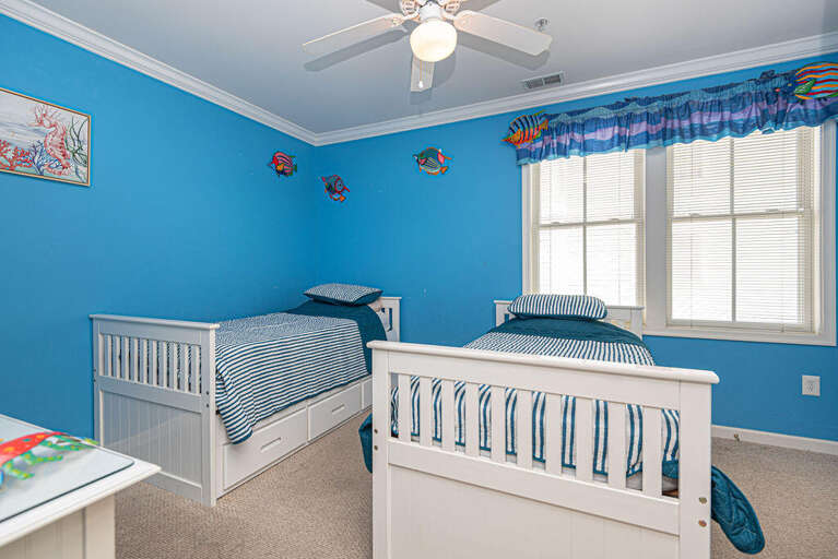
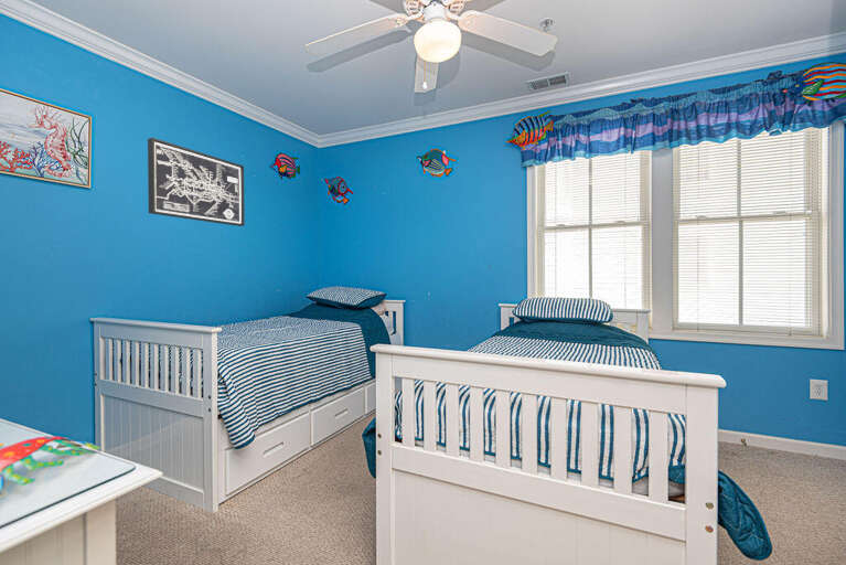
+ wall art [147,137,246,227]
